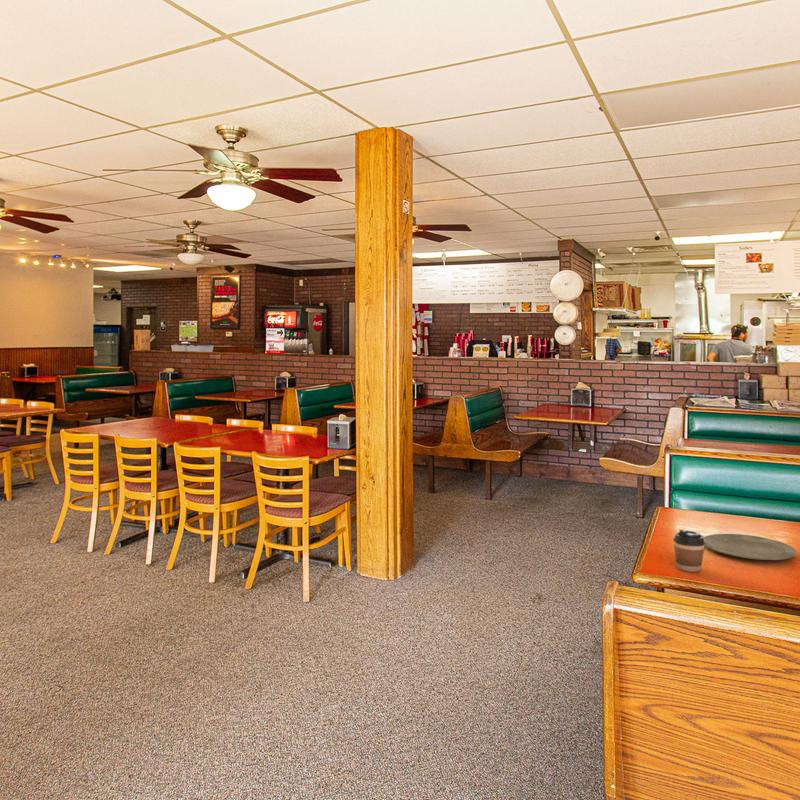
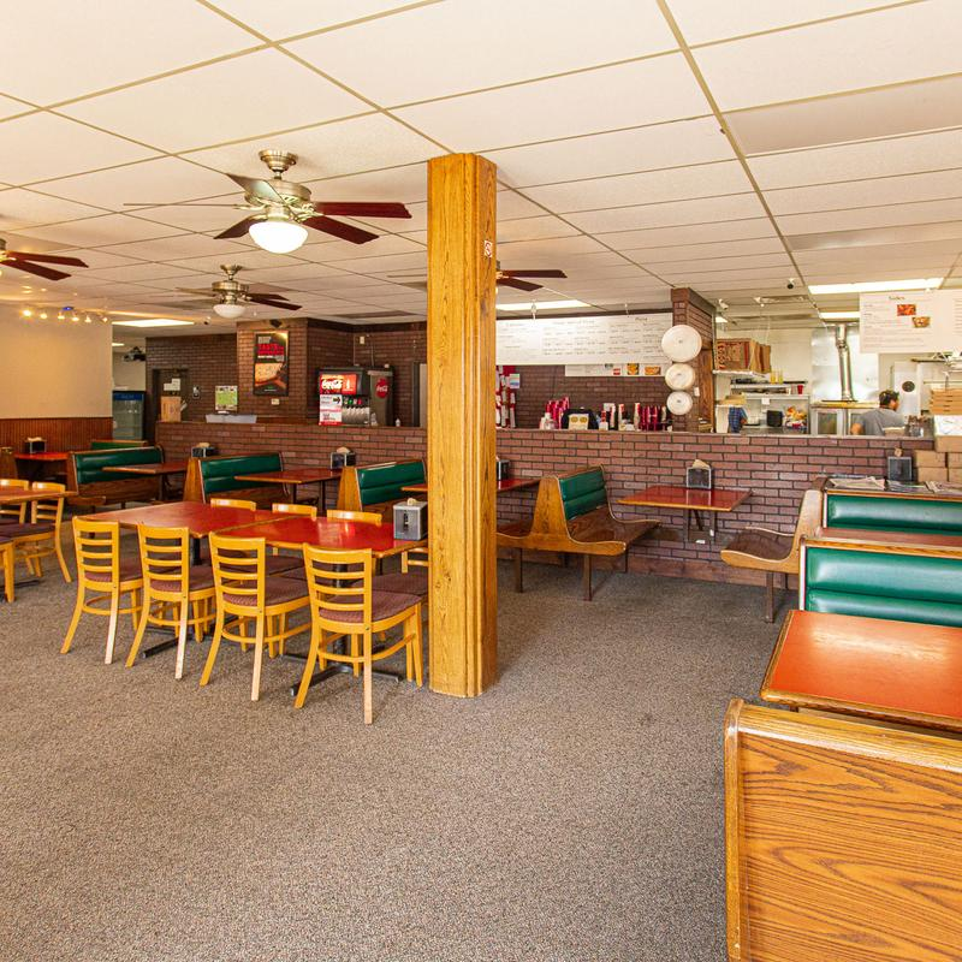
- plate [703,533,798,561]
- coffee cup [672,528,706,573]
